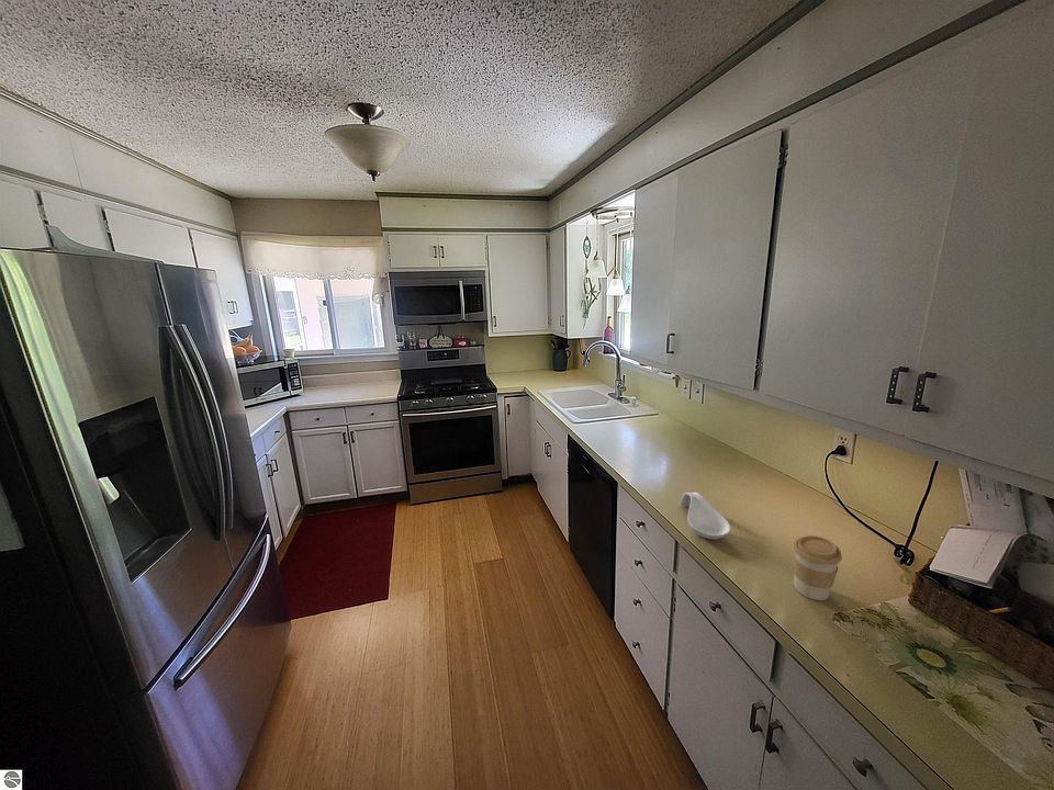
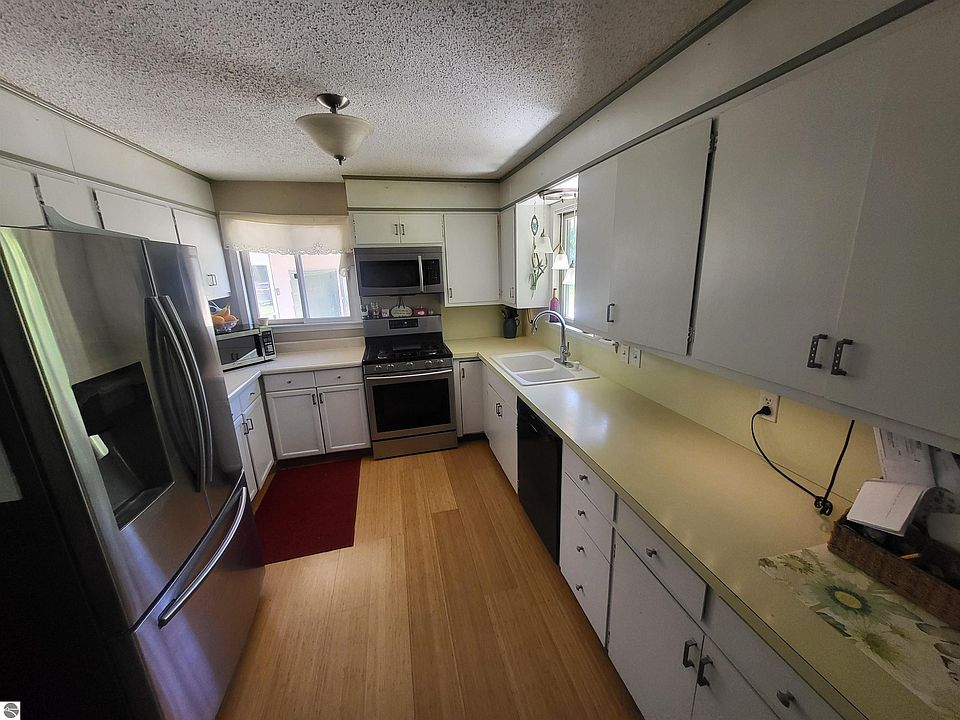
- spoon rest [680,492,732,540]
- coffee cup [793,534,843,601]
